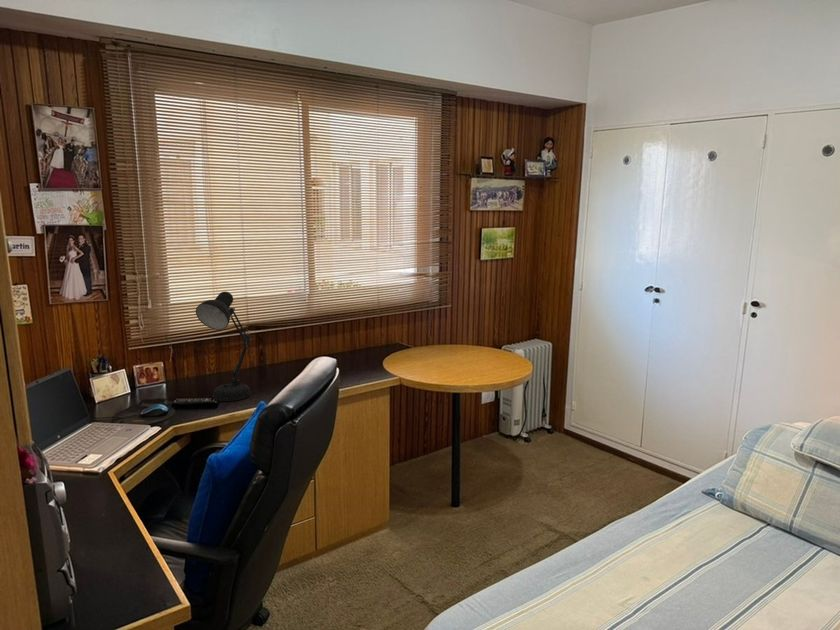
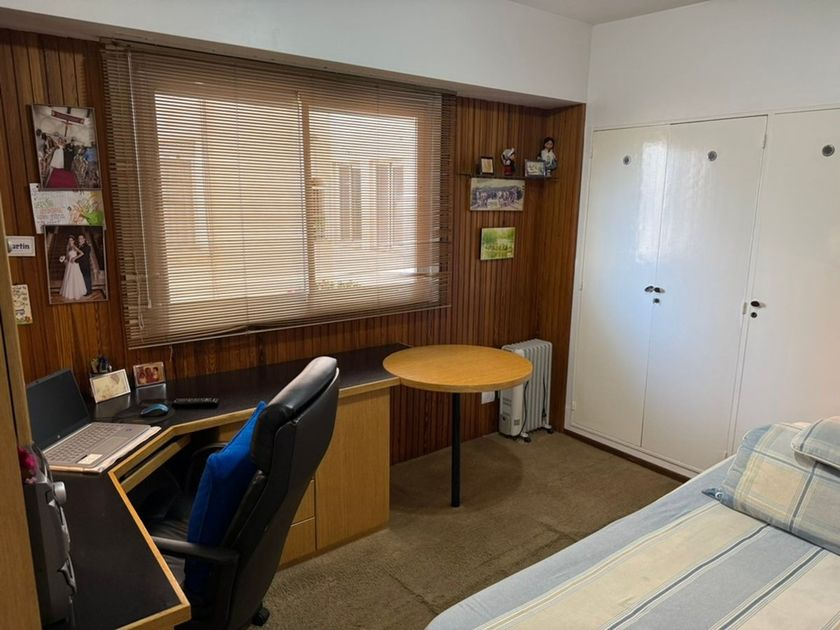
- desk lamp [195,291,252,402]
